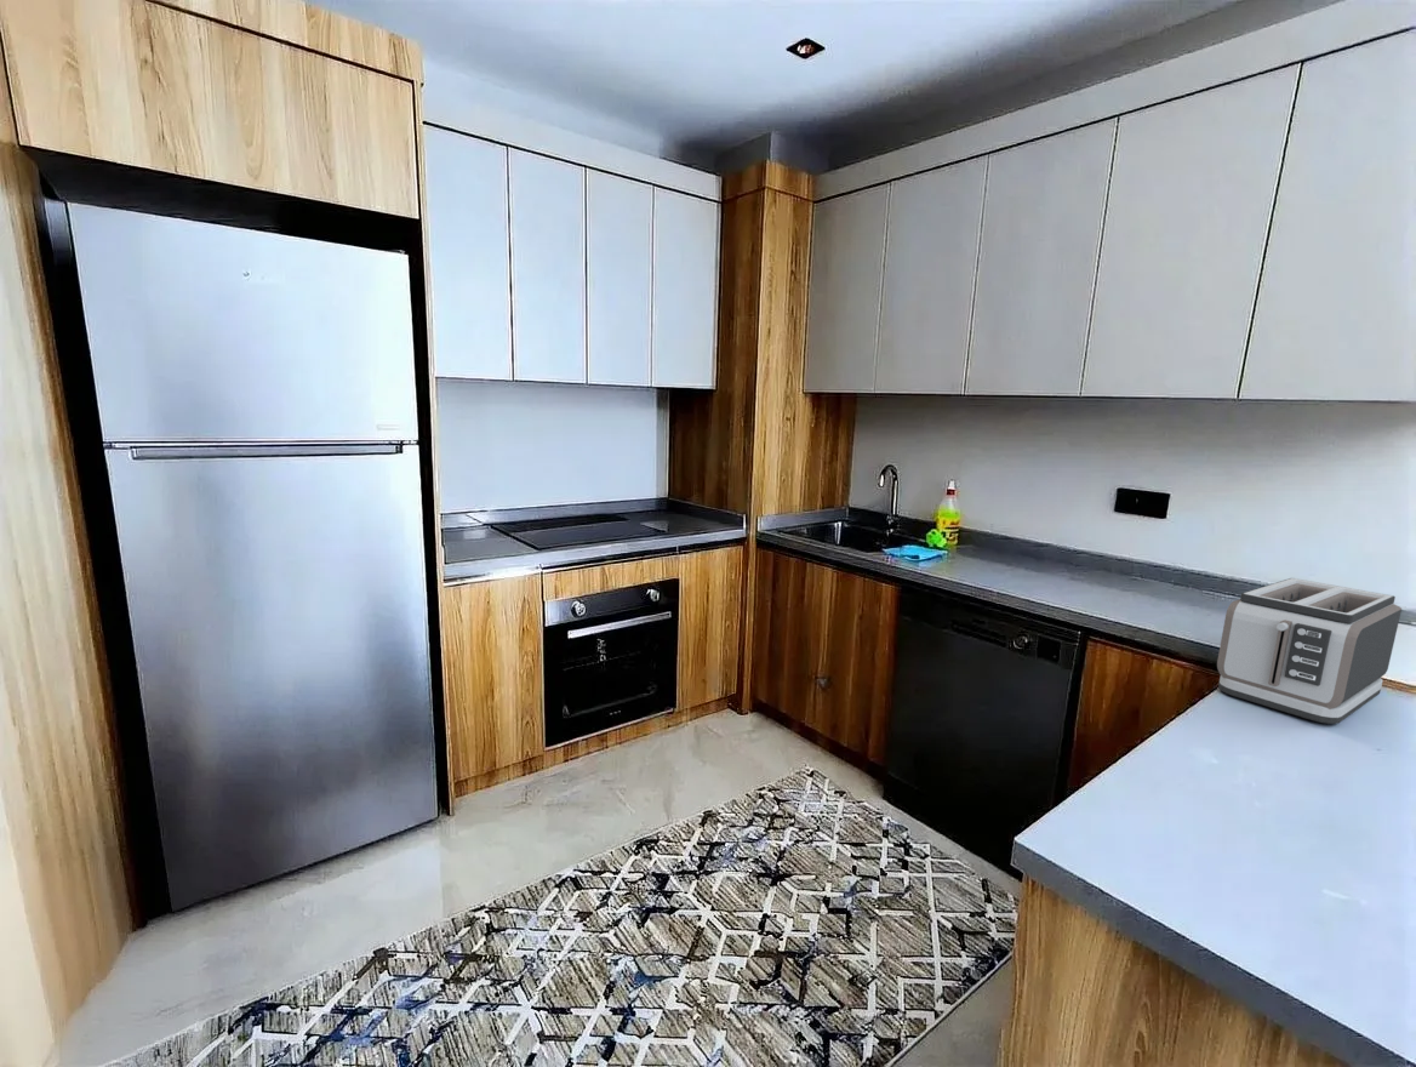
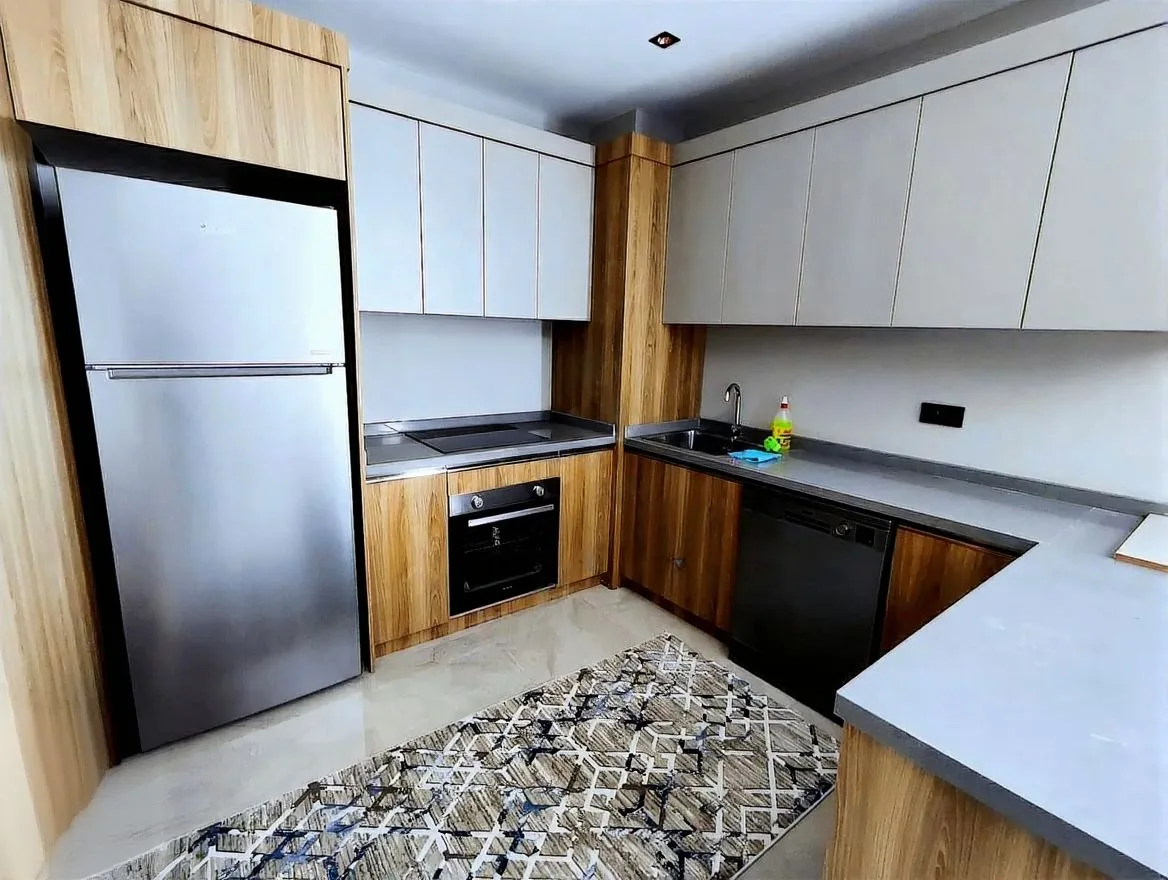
- toaster [1216,577,1403,725]
